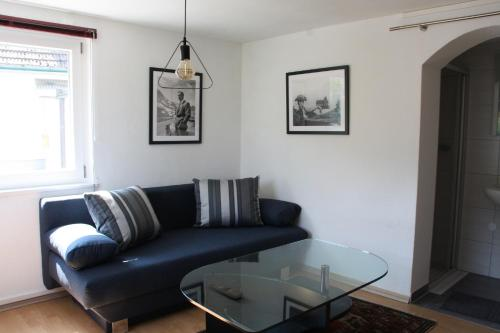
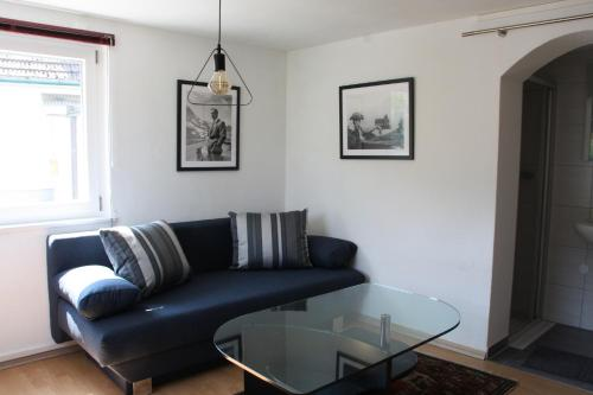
- remote control [208,282,244,300]
